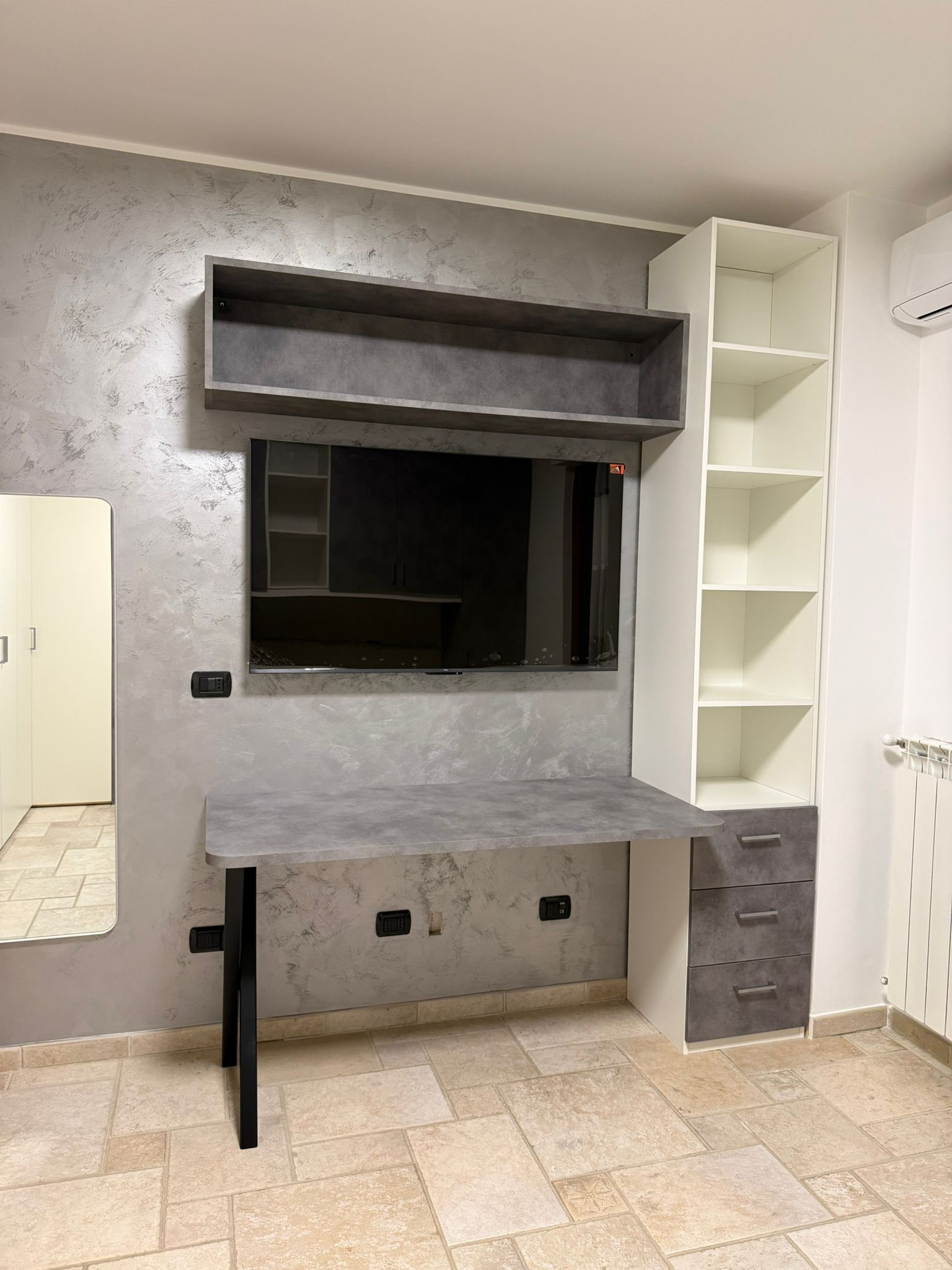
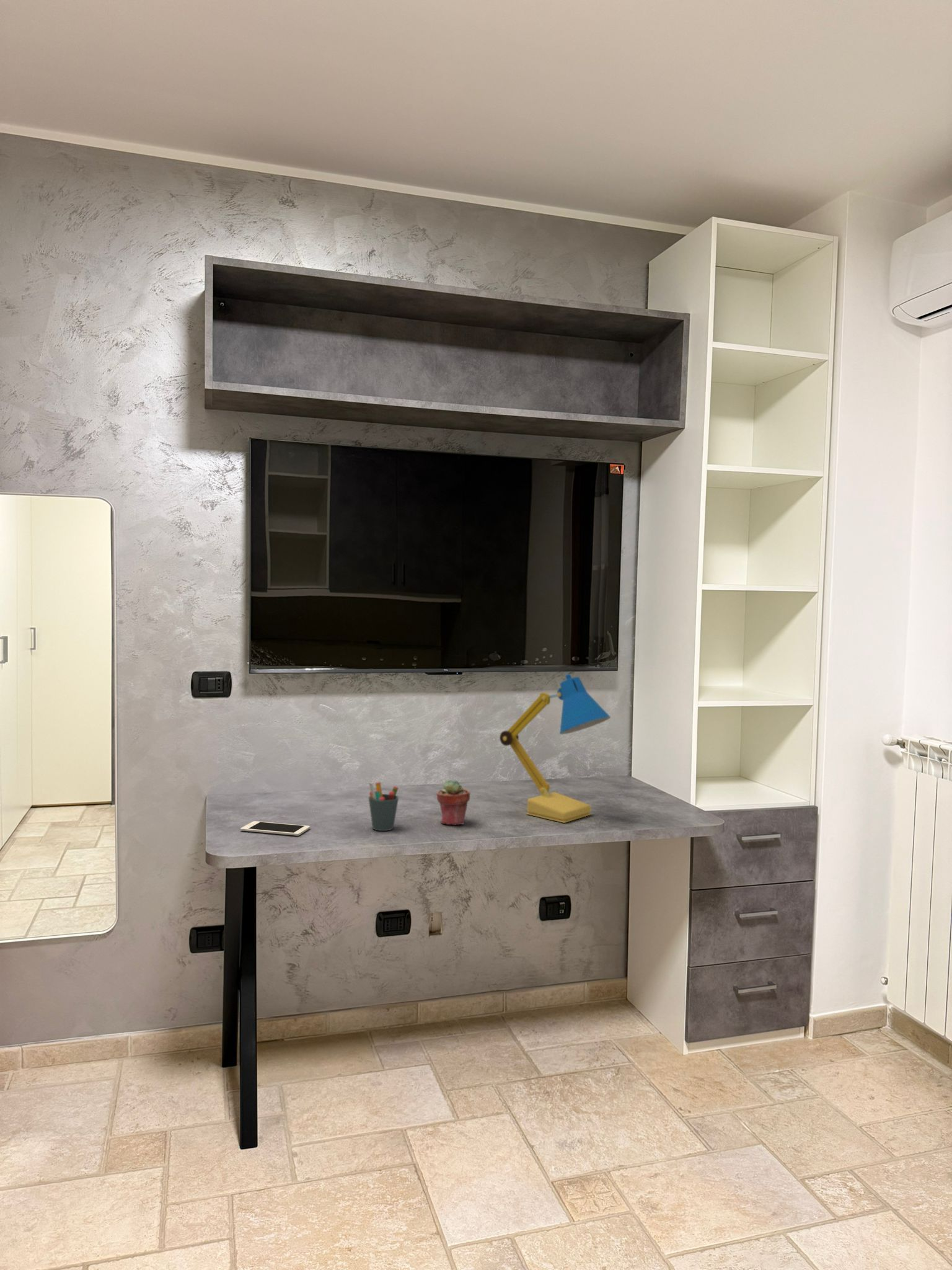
+ pen holder [368,782,399,832]
+ potted succulent [436,778,470,826]
+ cell phone [240,820,311,837]
+ desk lamp [499,673,611,824]
